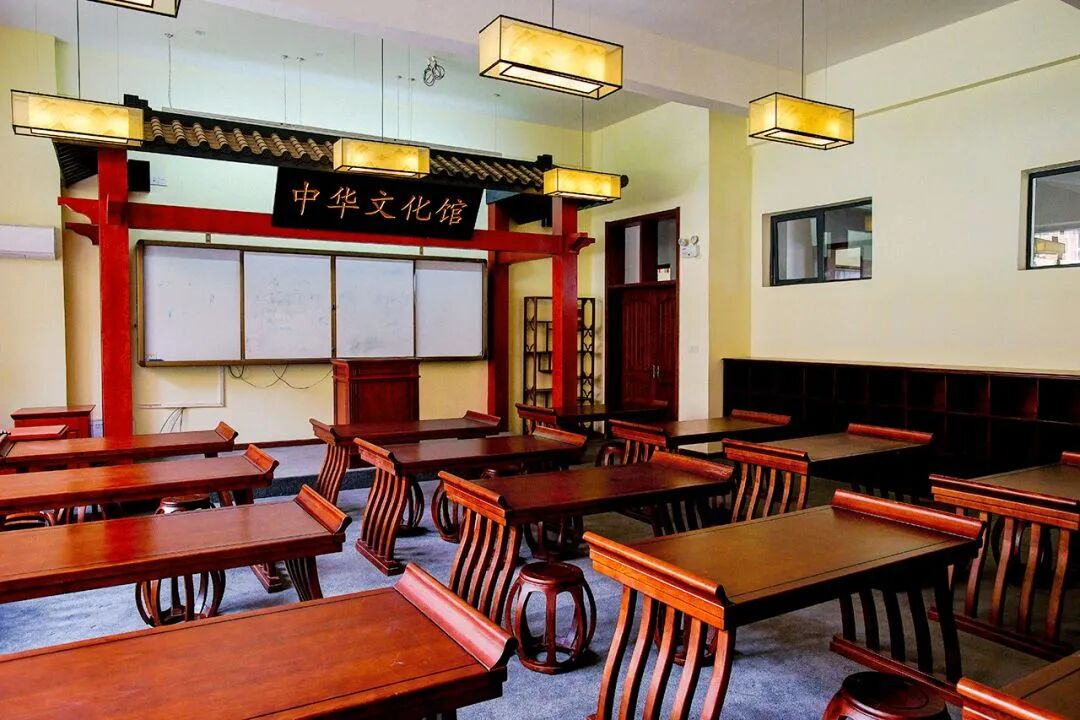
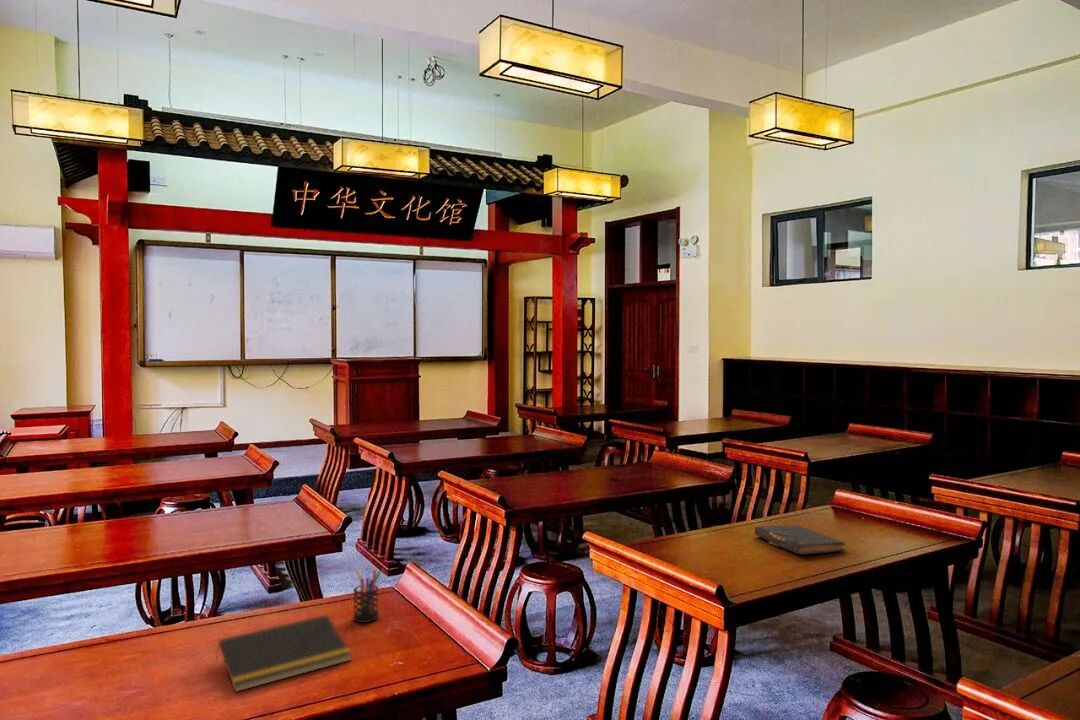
+ pen holder [352,568,382,624]
+ book [753,524,846,556]
+ notepad [215,614,353,693]
